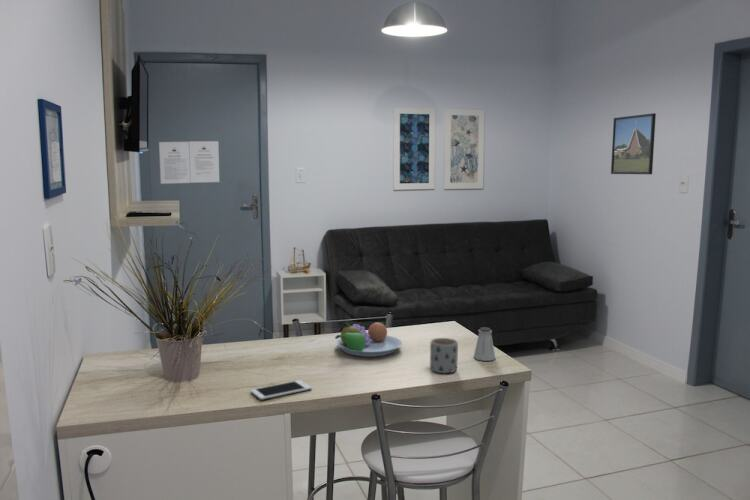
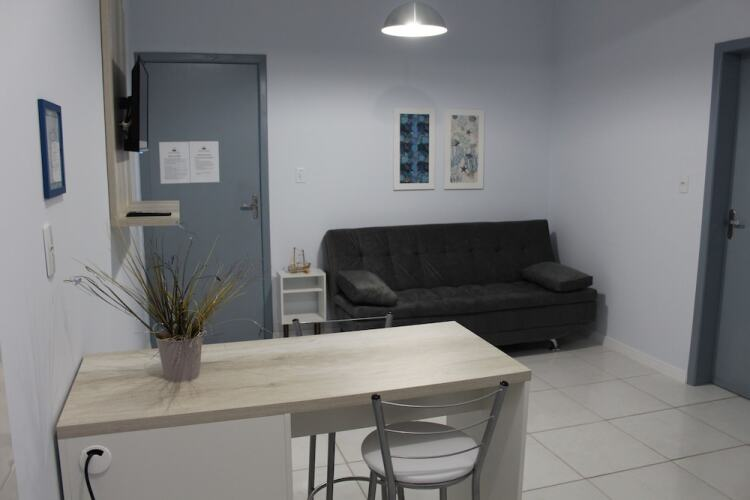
- fruit bowl [334,321,403,358]
- saltshaker [473,326,497,362]
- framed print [610,112,657,175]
- cell phone [250,379,313,401]
- mug [429,337,459,374]
